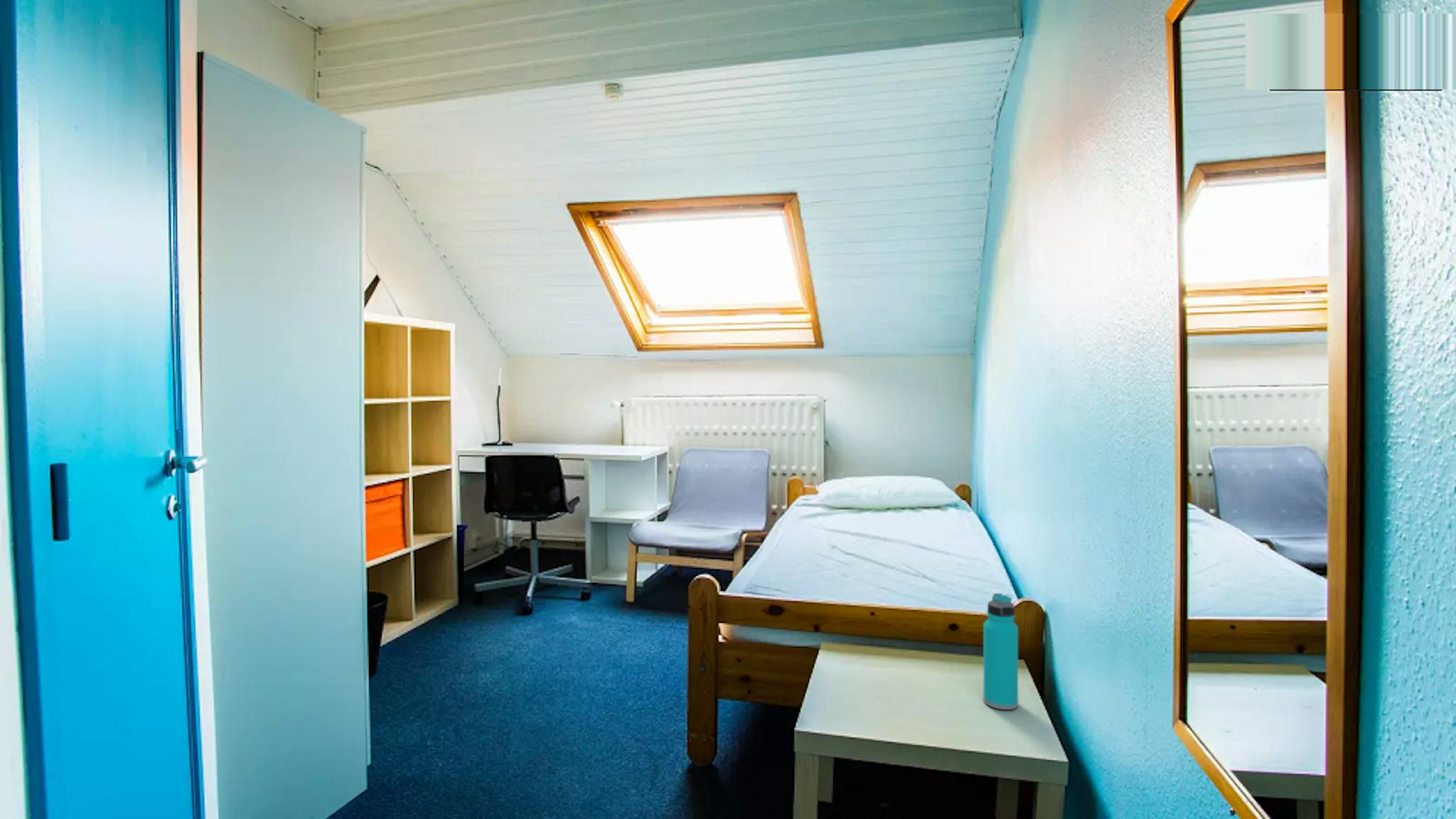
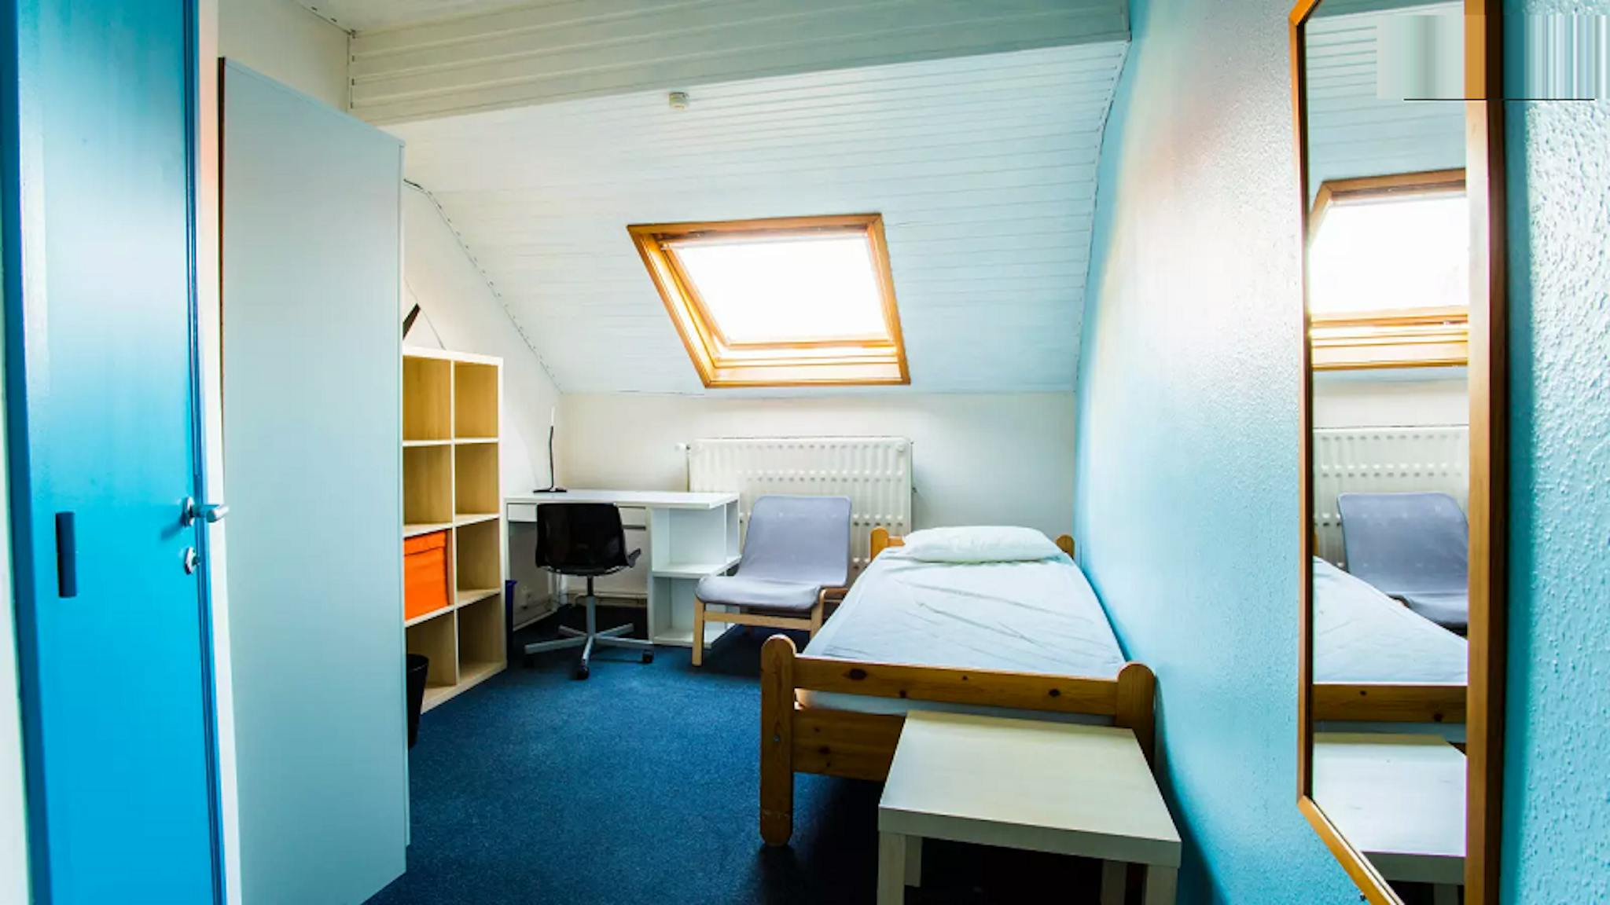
- water bottle [983,593,1019,710]
